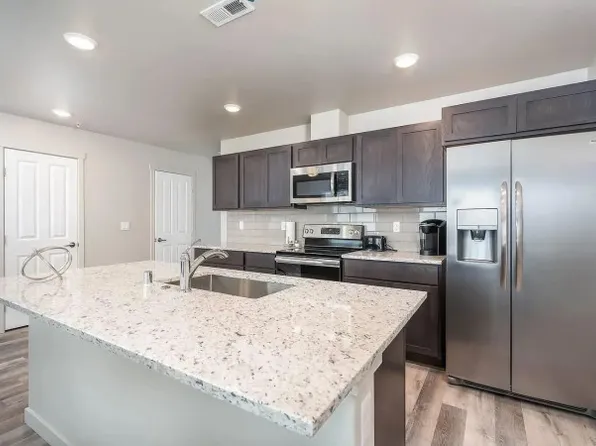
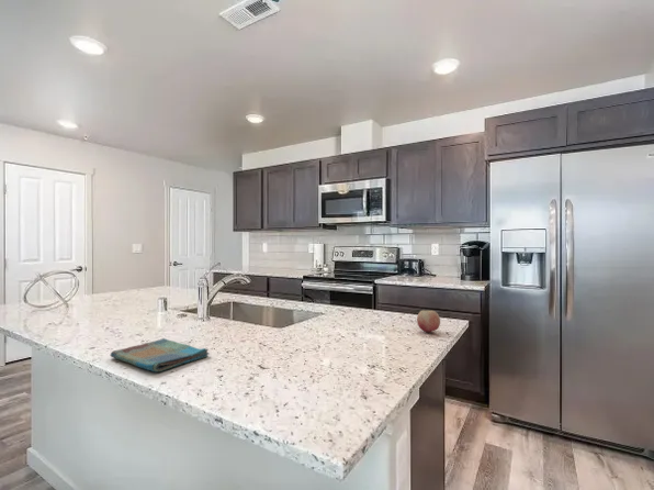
+ dish towel [110,337,211,374]
+ fruit [416,310,441,333]
